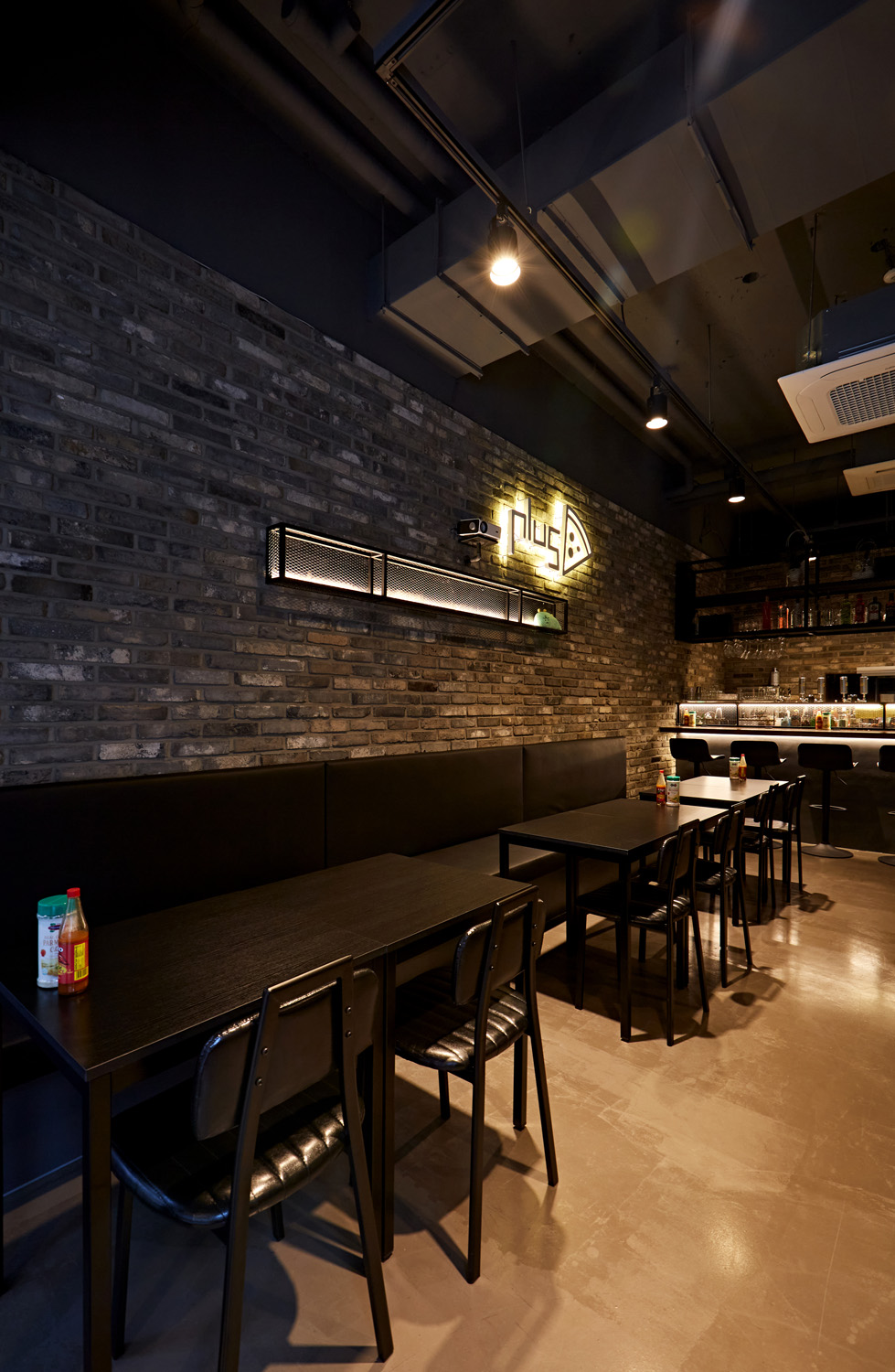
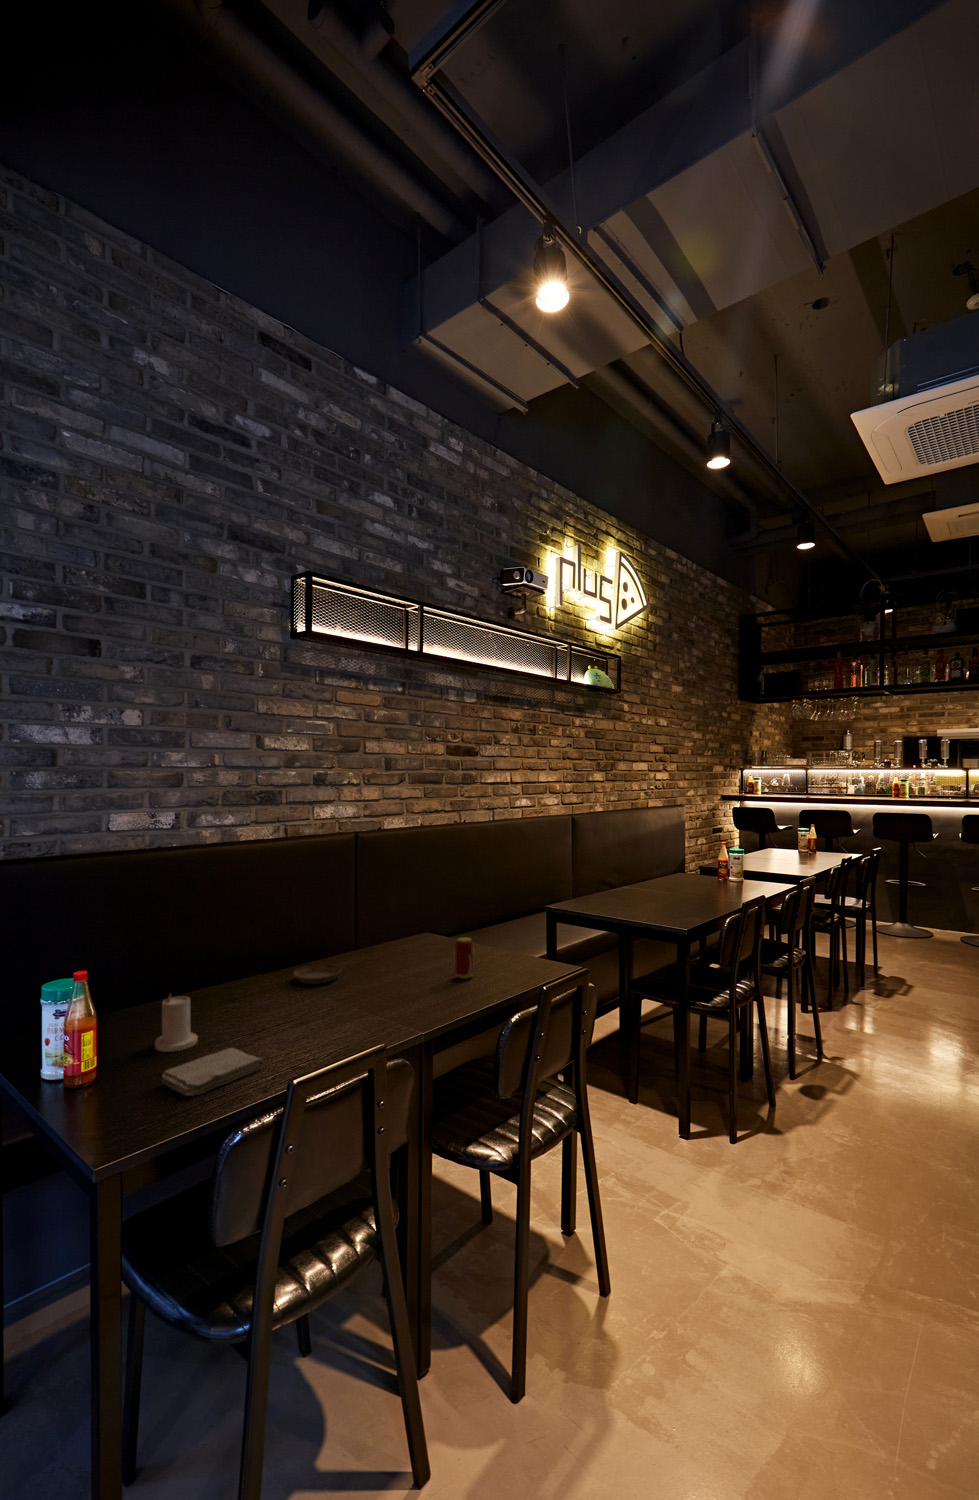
+ beverage can [455,936,474,980]
+ washcloth [161,1047,265,1097]
+ saucer [292,963,342,985]
+ candle [154,993,199,1053]
